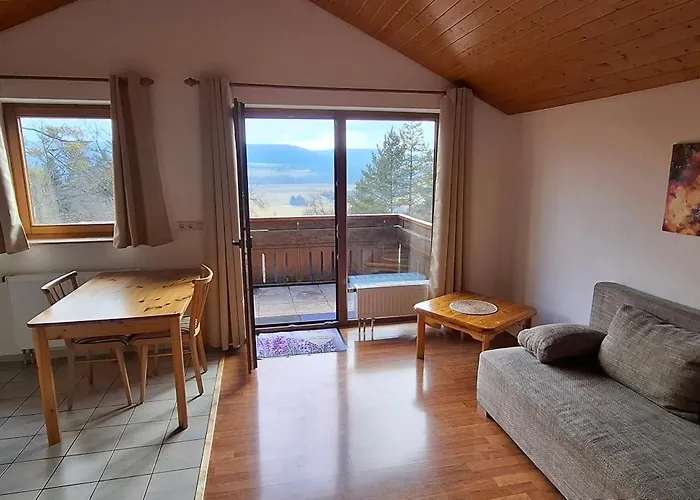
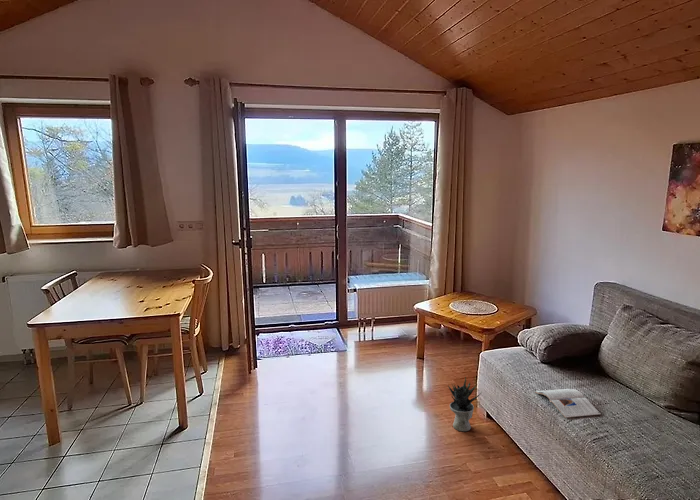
+ magazine [535,388,602,419]
+ potted plant [447,376,483,432]
